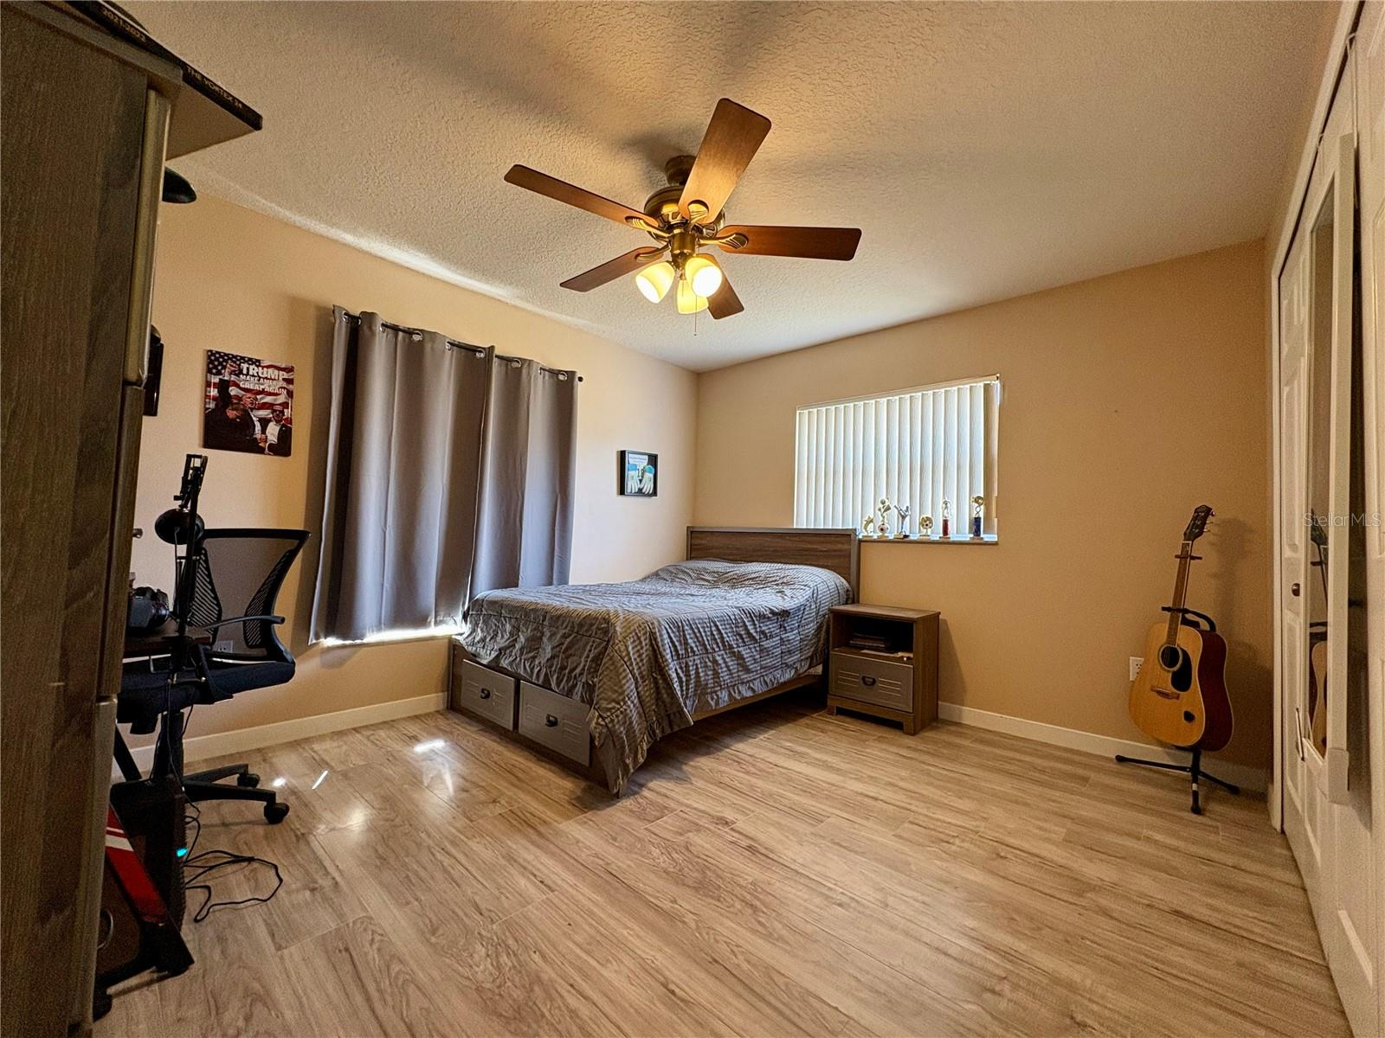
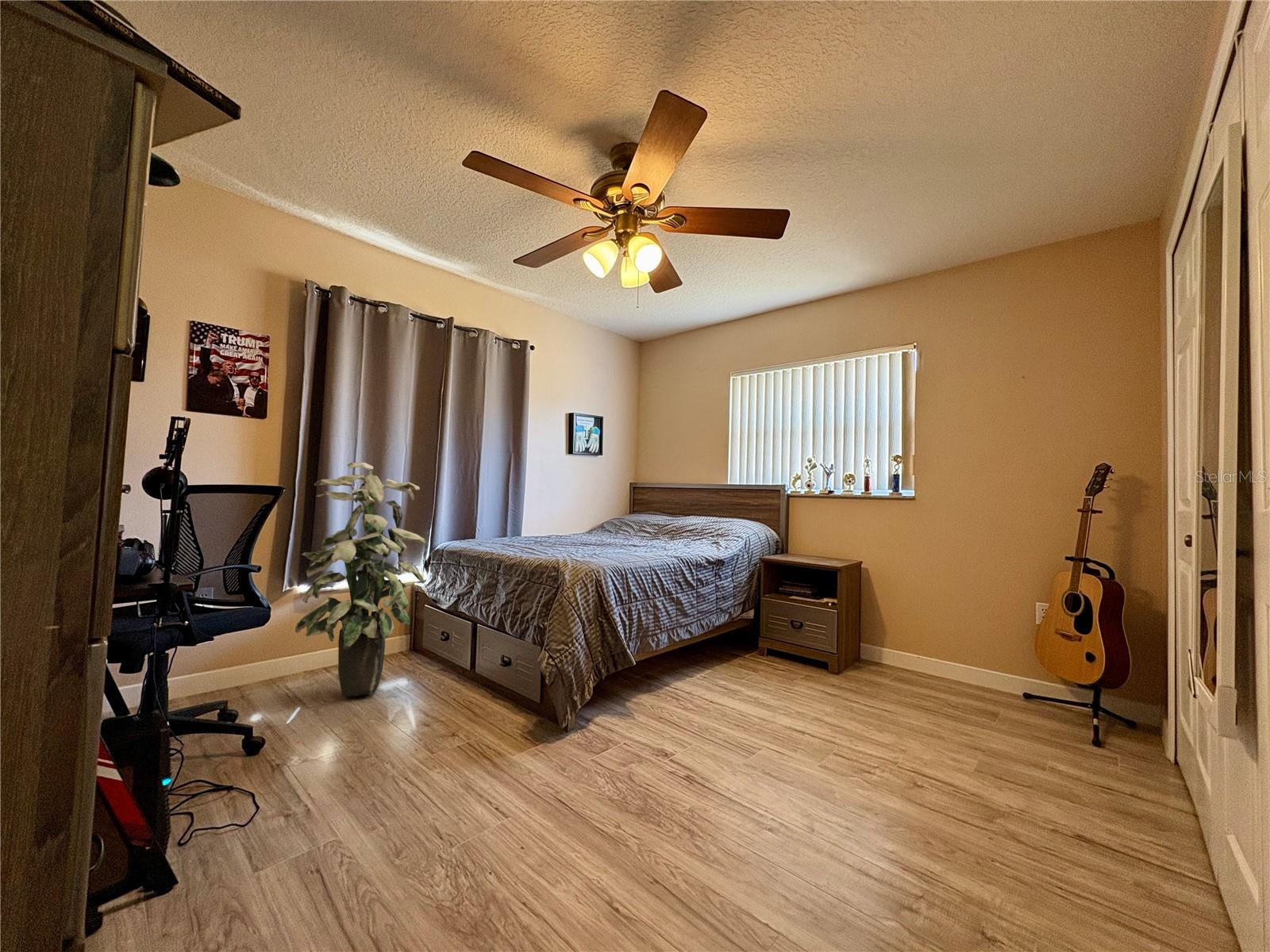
+ indoor plant [294,462,426,697]
